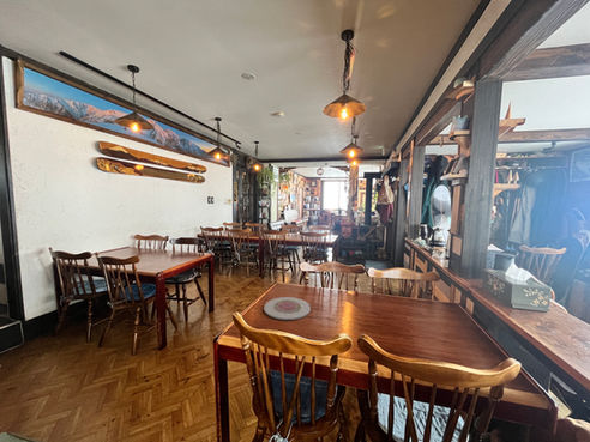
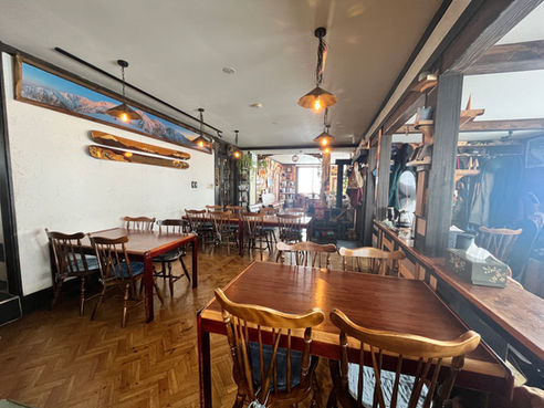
- plate [263,296,312,321]
